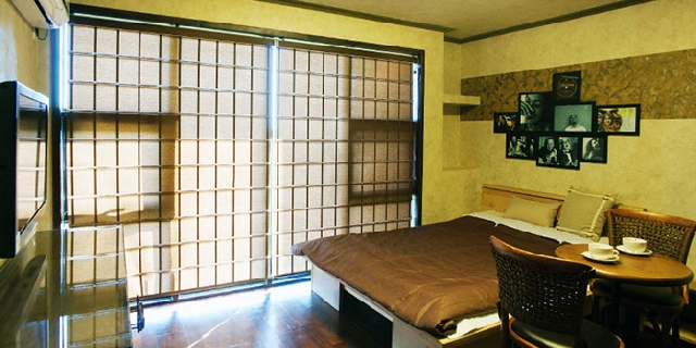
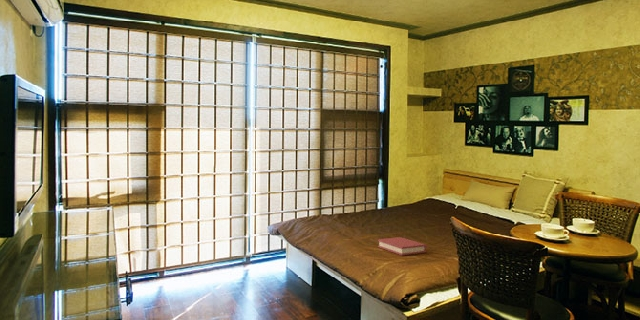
+ hardback book [377,236,427,256]
